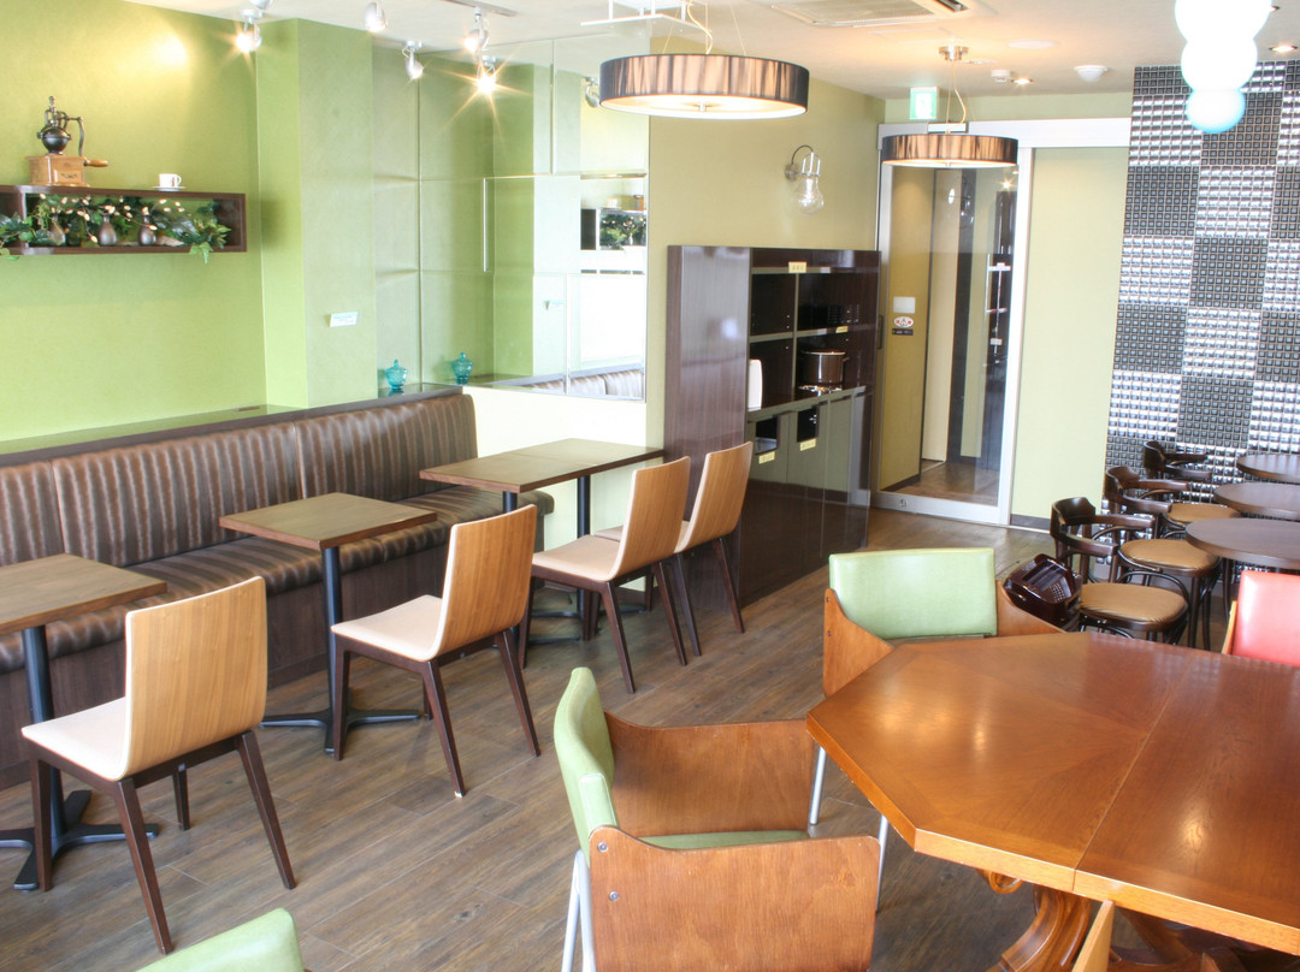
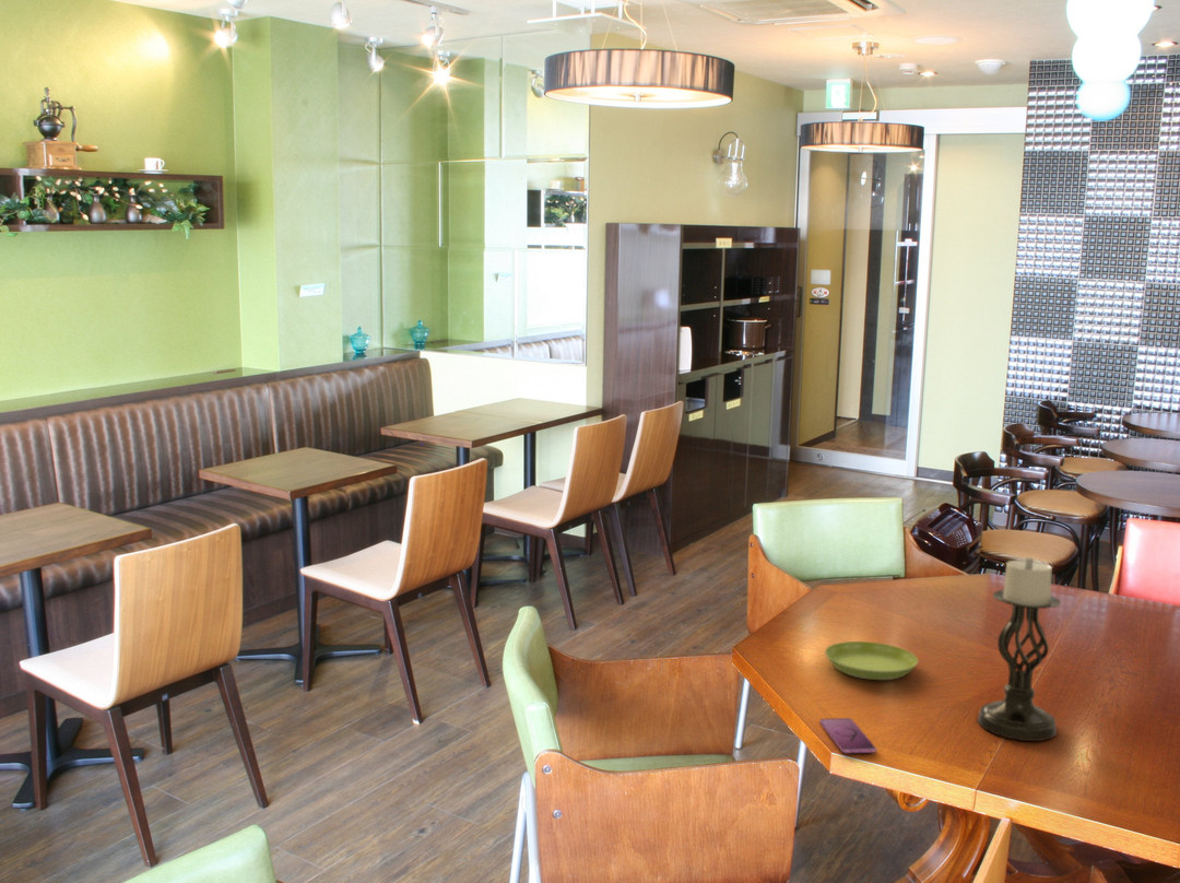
+ saucer [824,640,919,681]
+ smartphone [818,717,877,754]
+ candle holder [977,556,1062,742]
